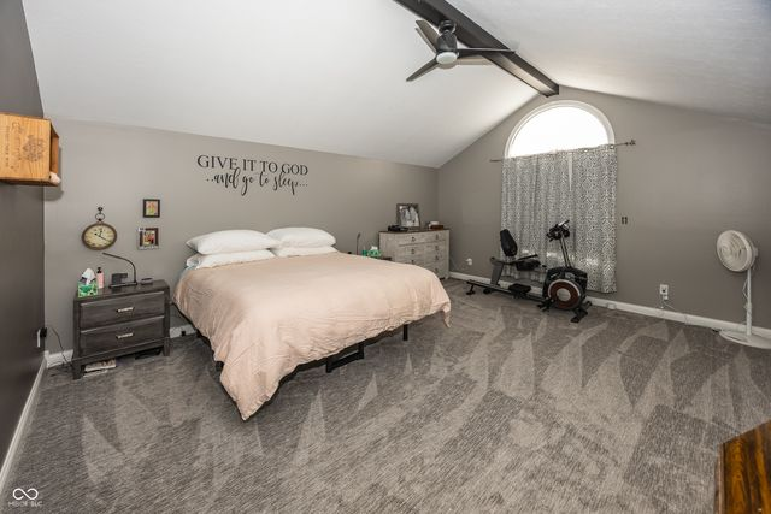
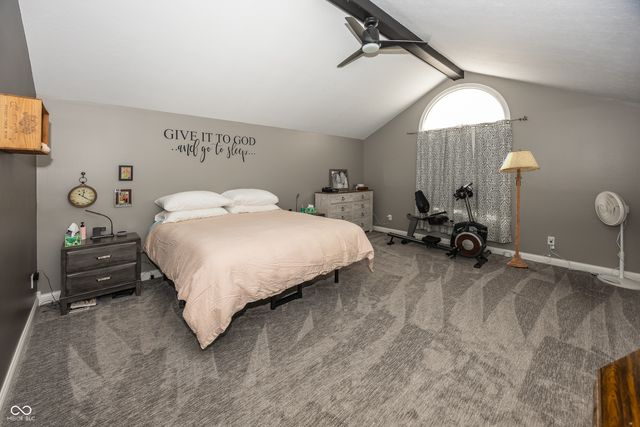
+ floor lamp [498,149,541,268]
